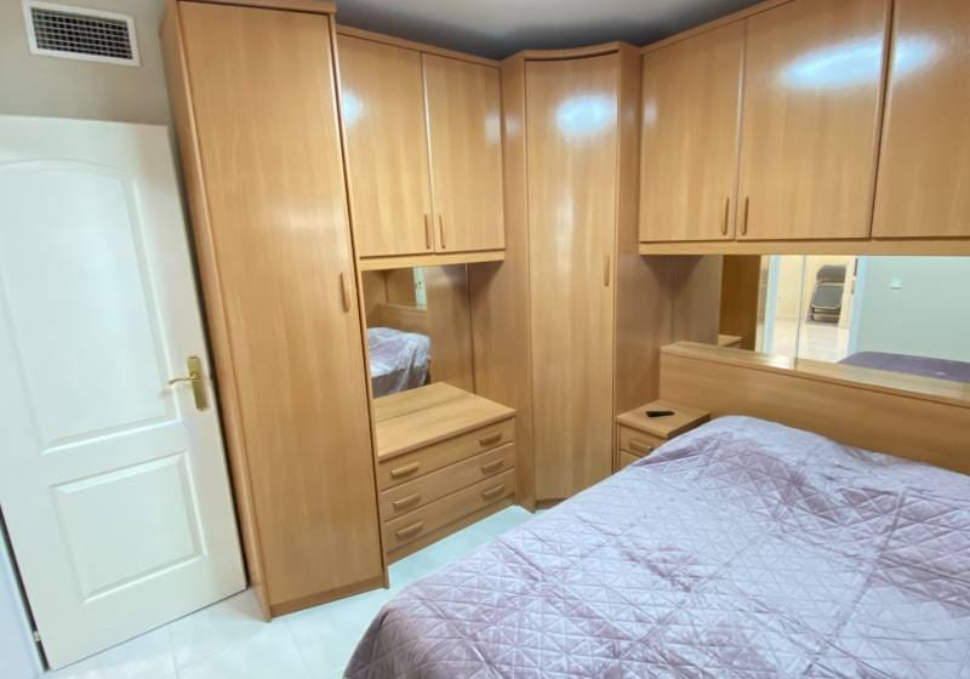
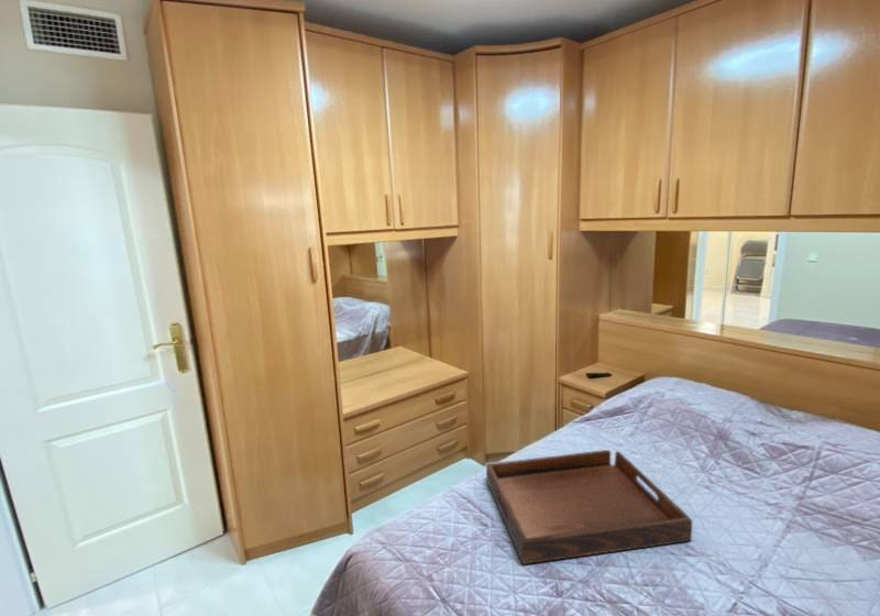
+ serving tray [485,449,693,565]
